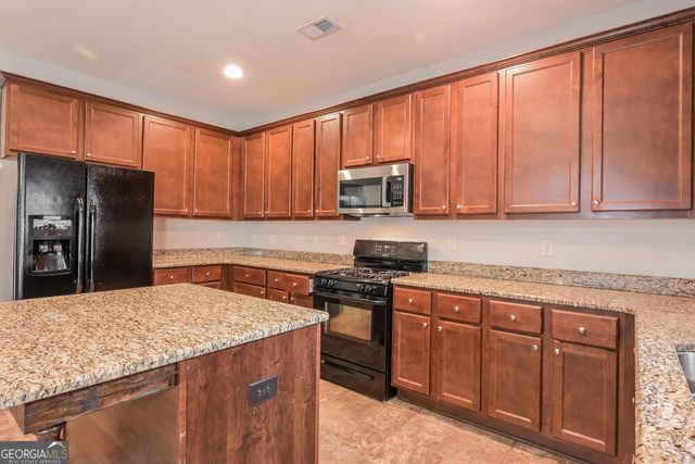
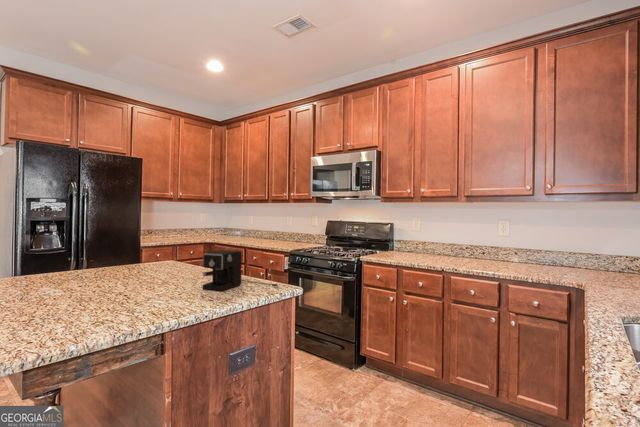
+ coffee maker [202,249,279,292]
